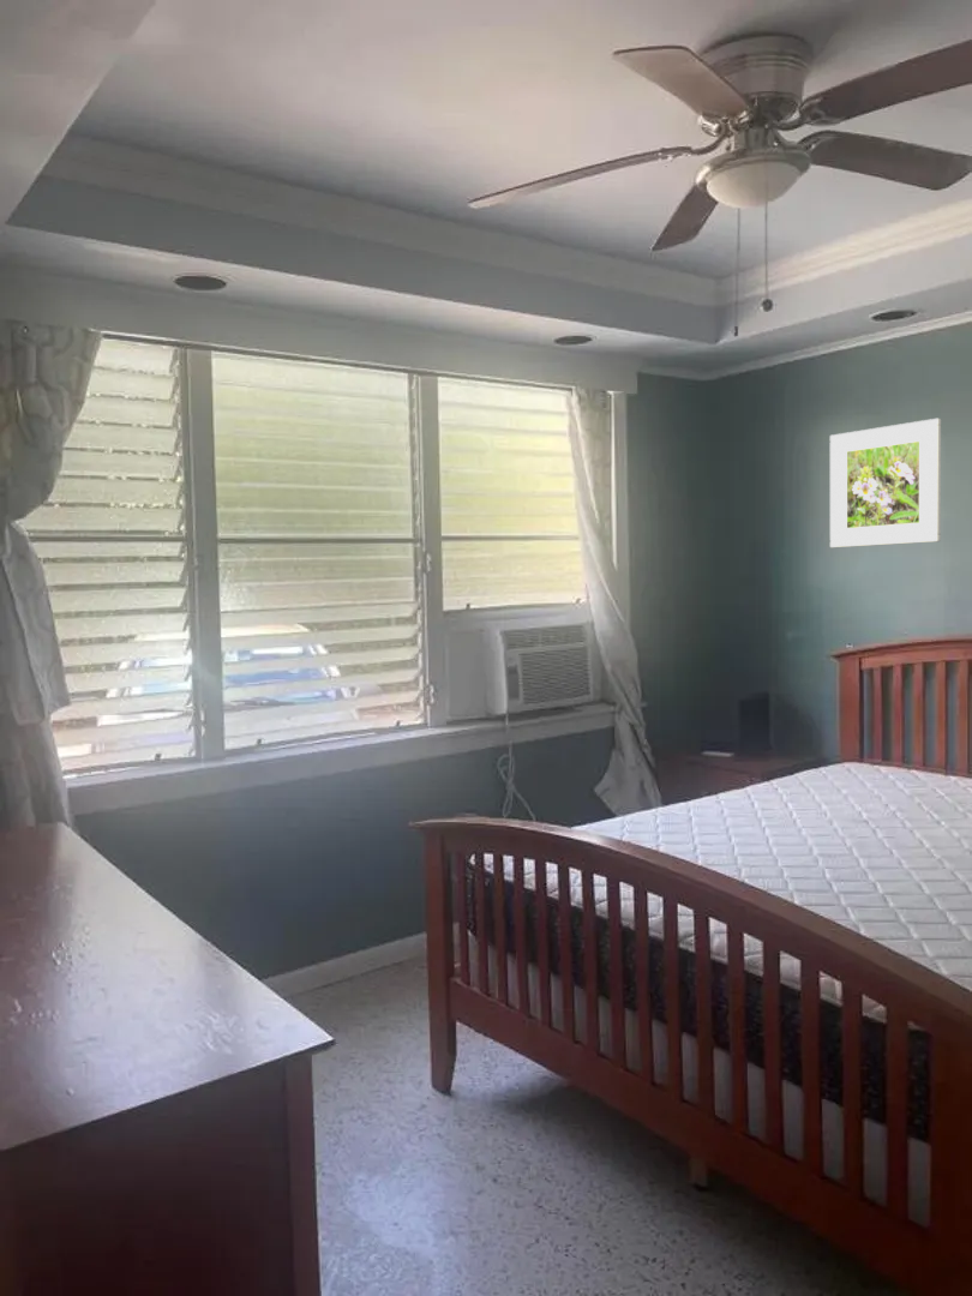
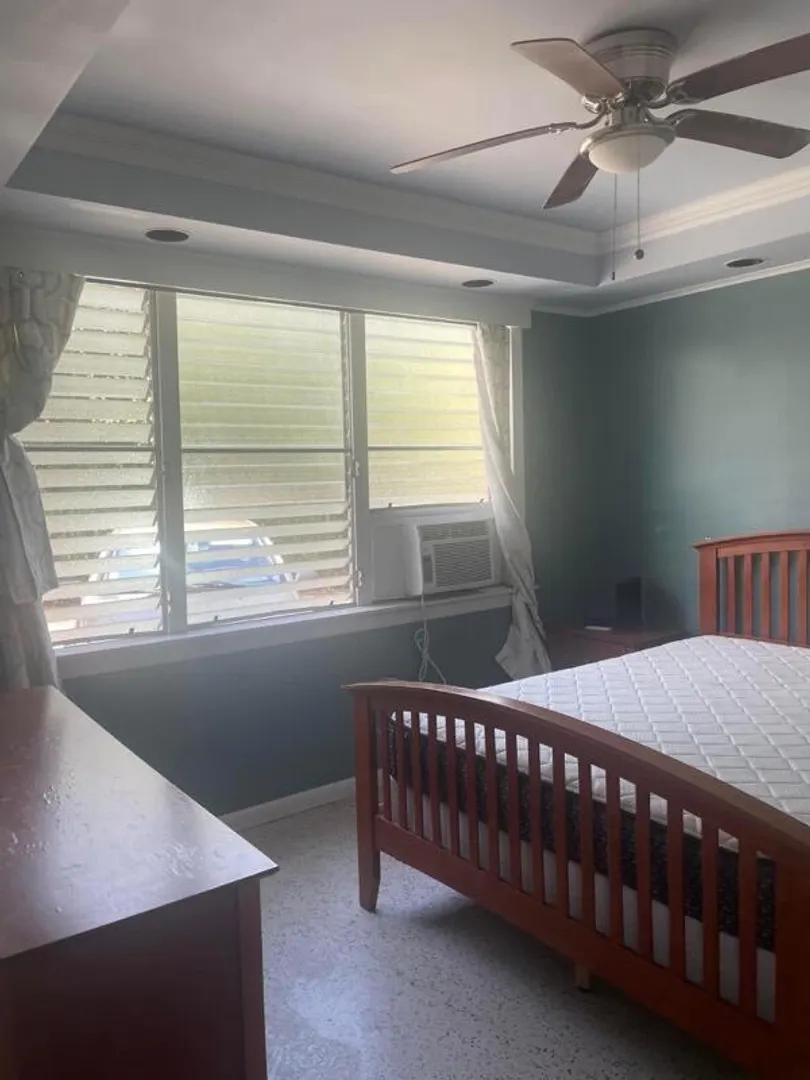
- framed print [829,418,942,548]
